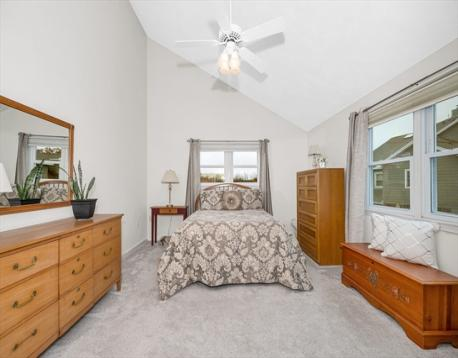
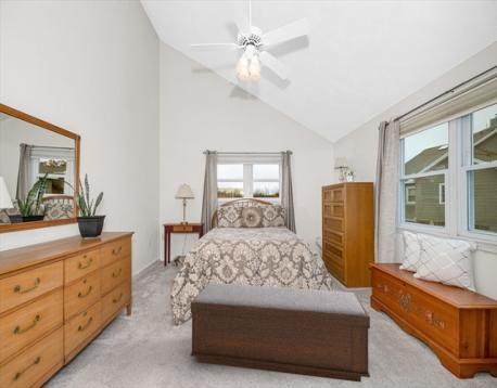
+ bench [189,282,371,384]
